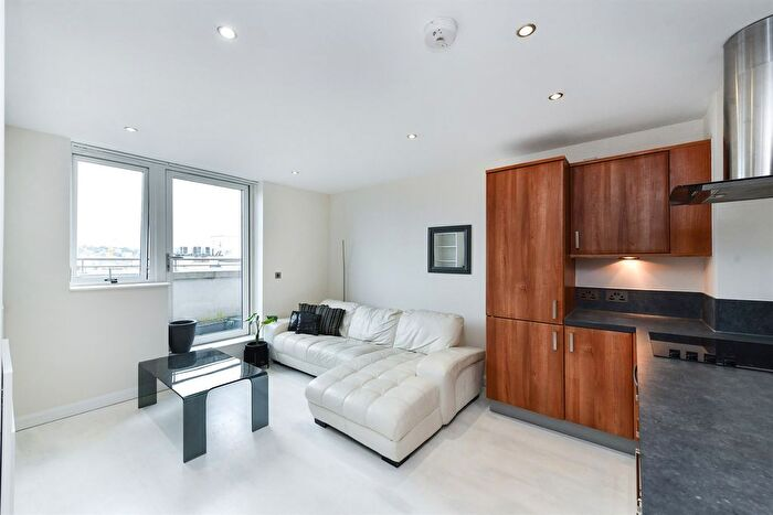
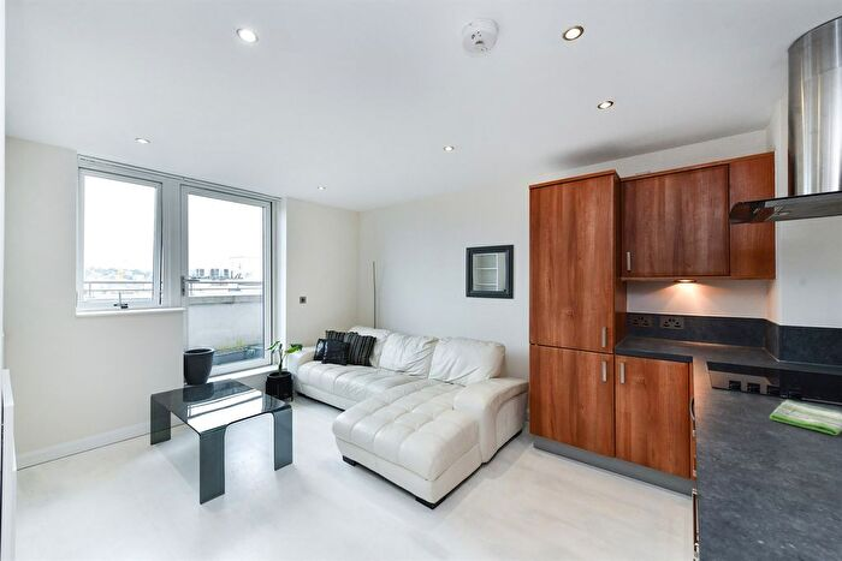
+ dish towel [769,399,842,436]
